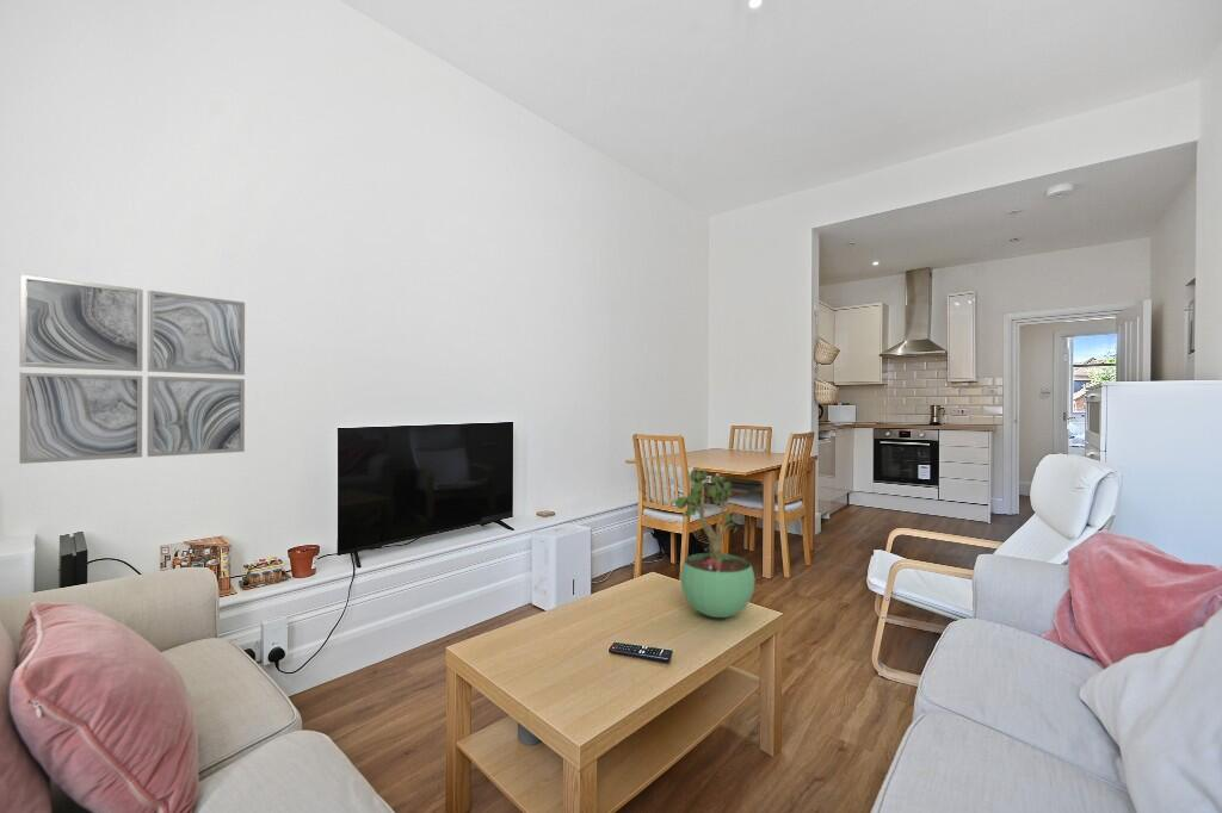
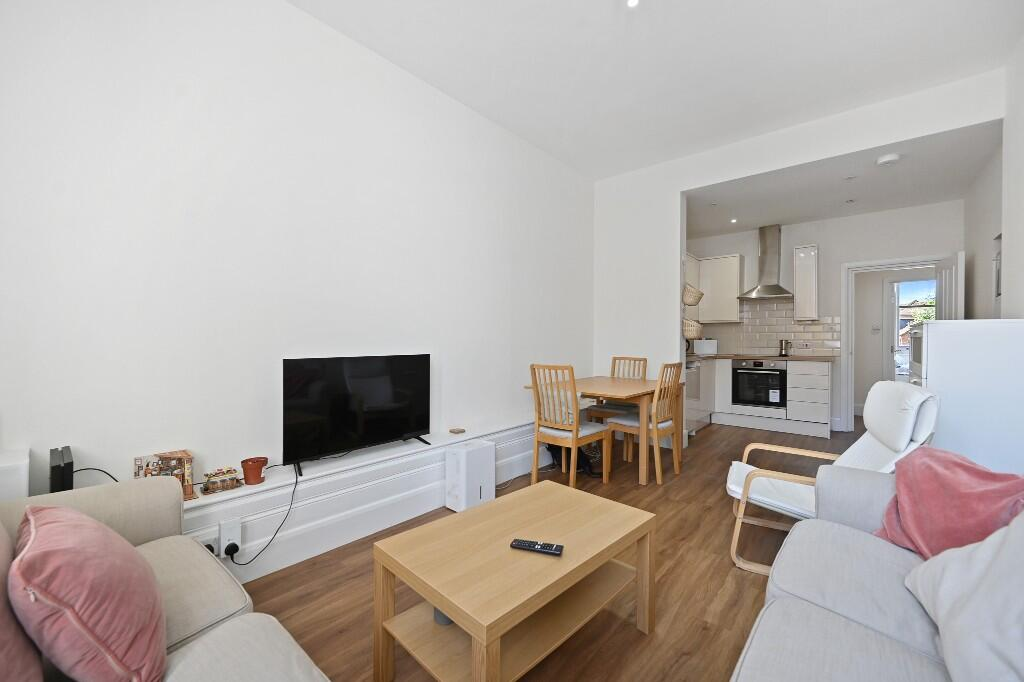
- potted plant [673,468,755,619]
- wall art [18,273,246,465]
